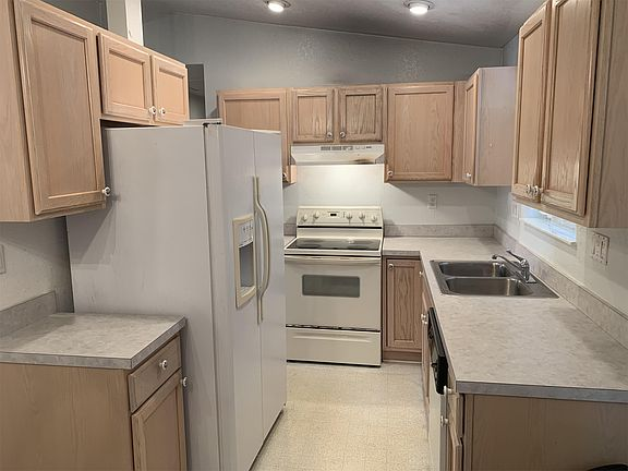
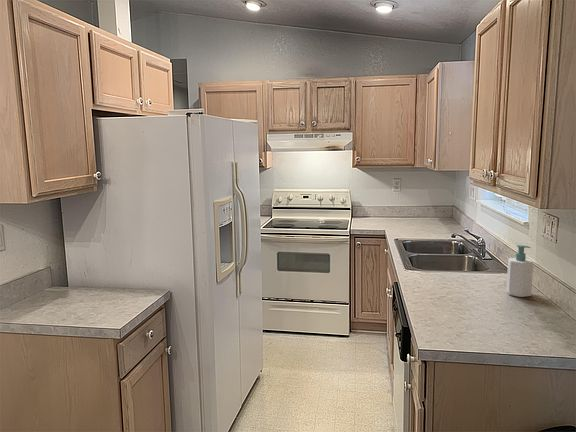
+ soap bottle [505,244,534,298]
